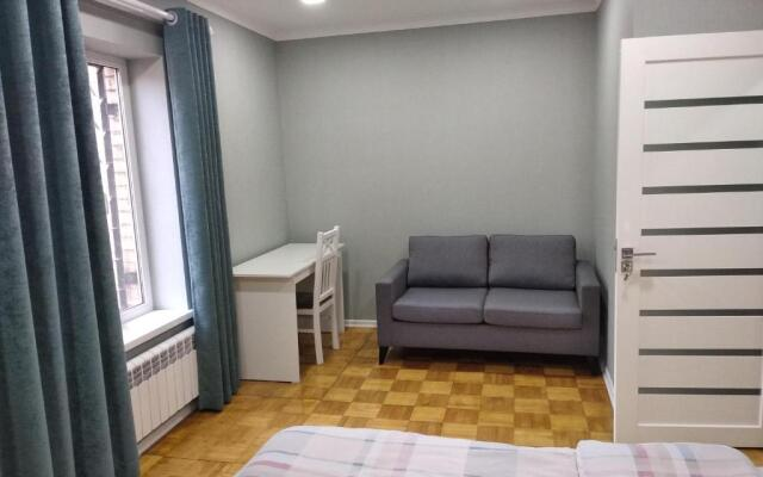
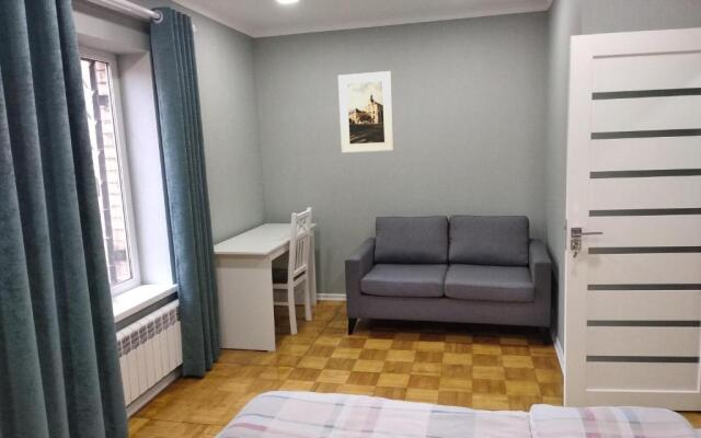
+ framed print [337,70,394,154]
